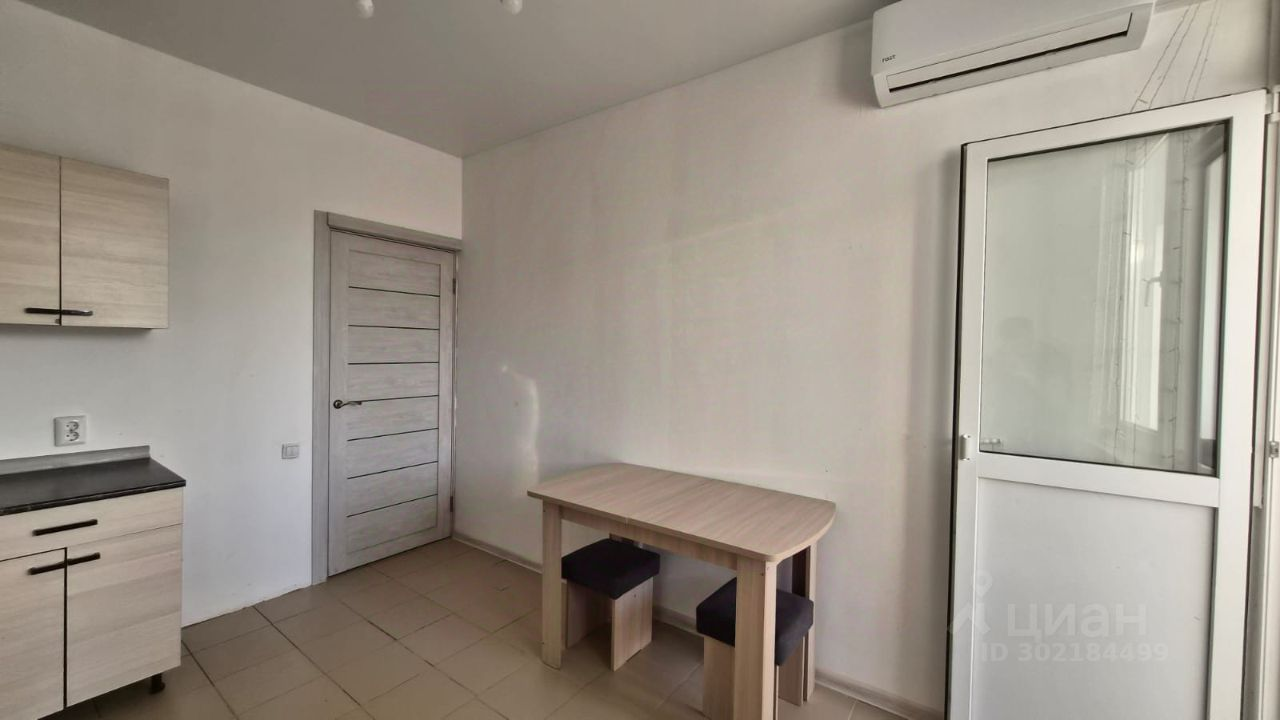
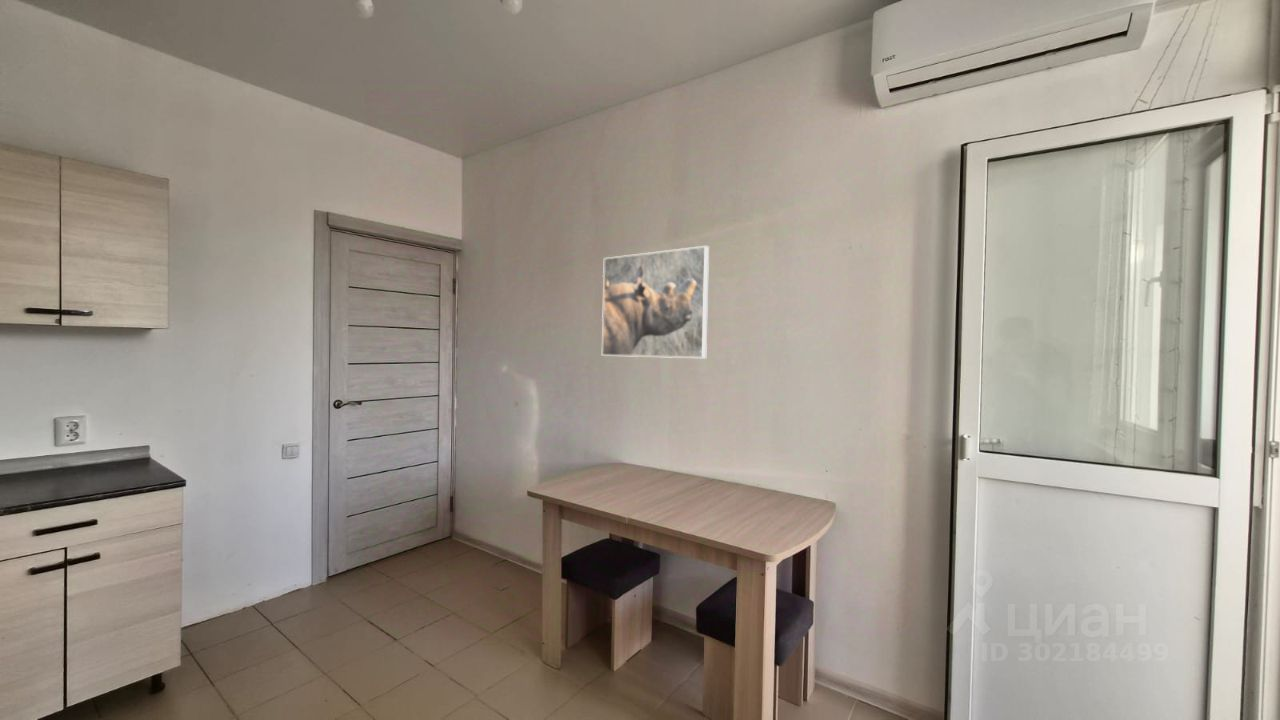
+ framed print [601,245,710,359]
